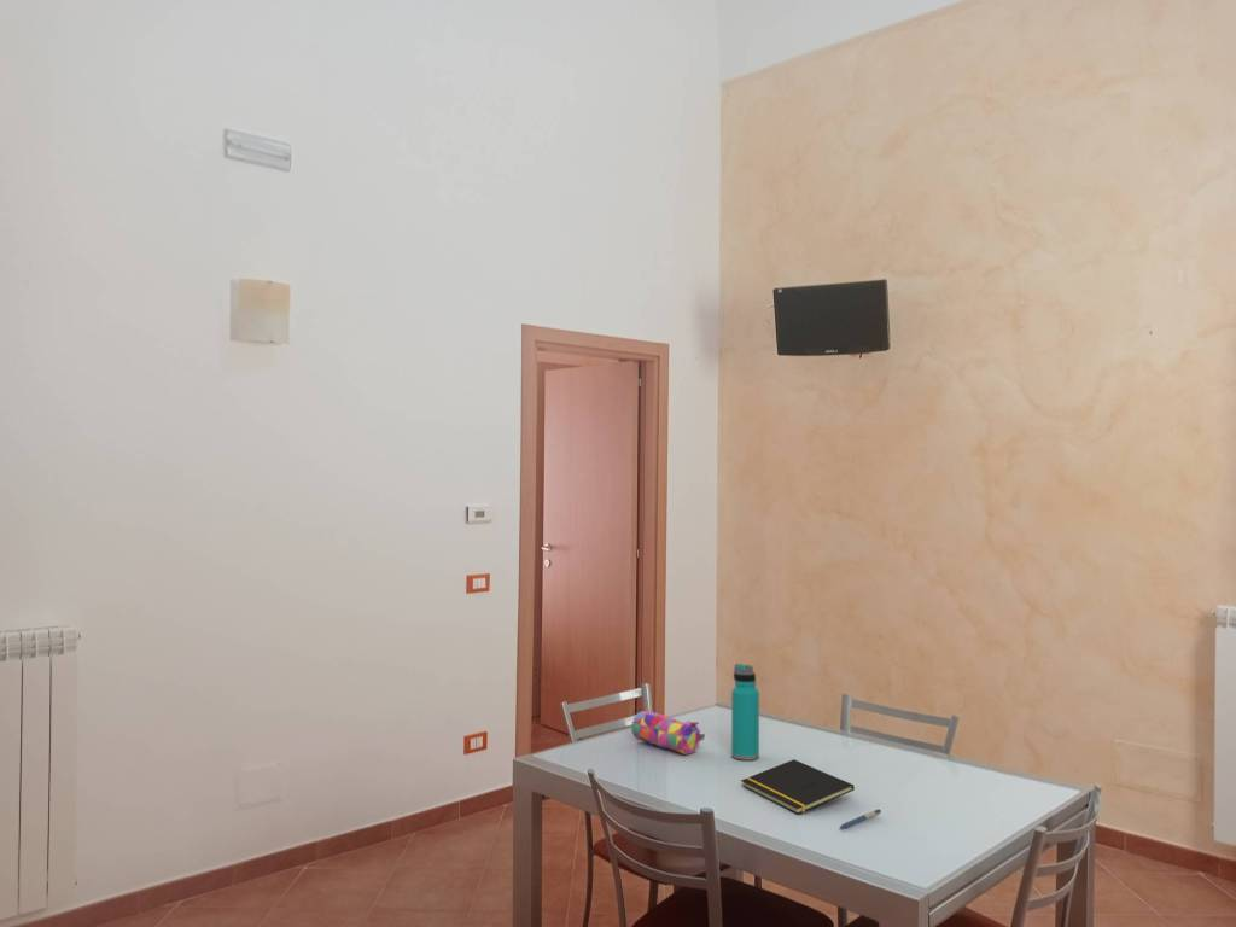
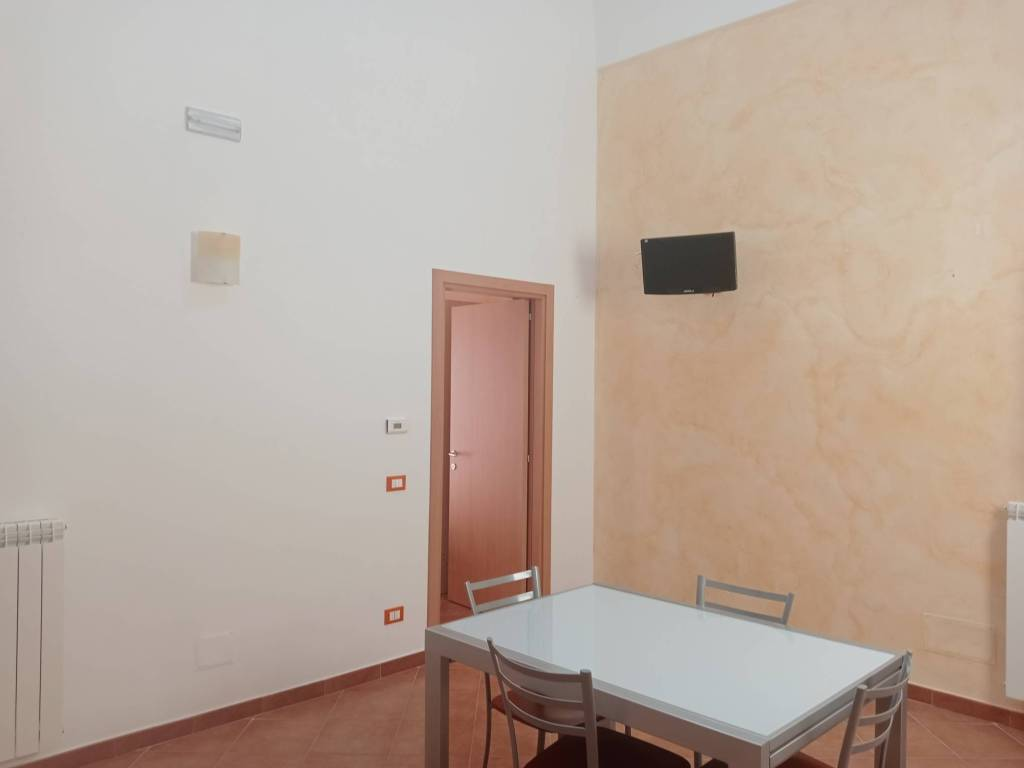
- pen [839,809,882,829]
- water bottle [730,663,760,762]
- pencil case [630,709,706,756]
- notepad [740,758,856,815]
